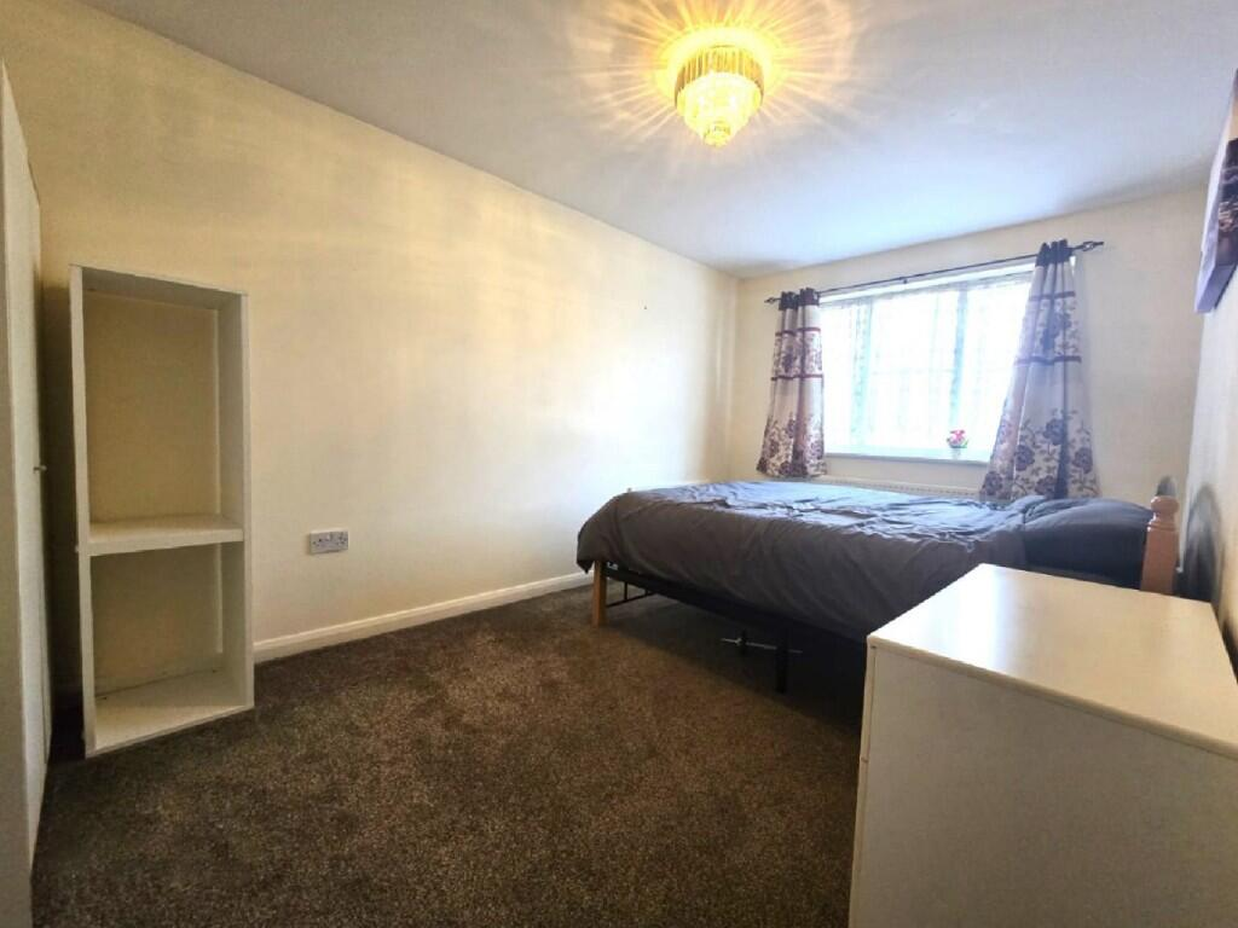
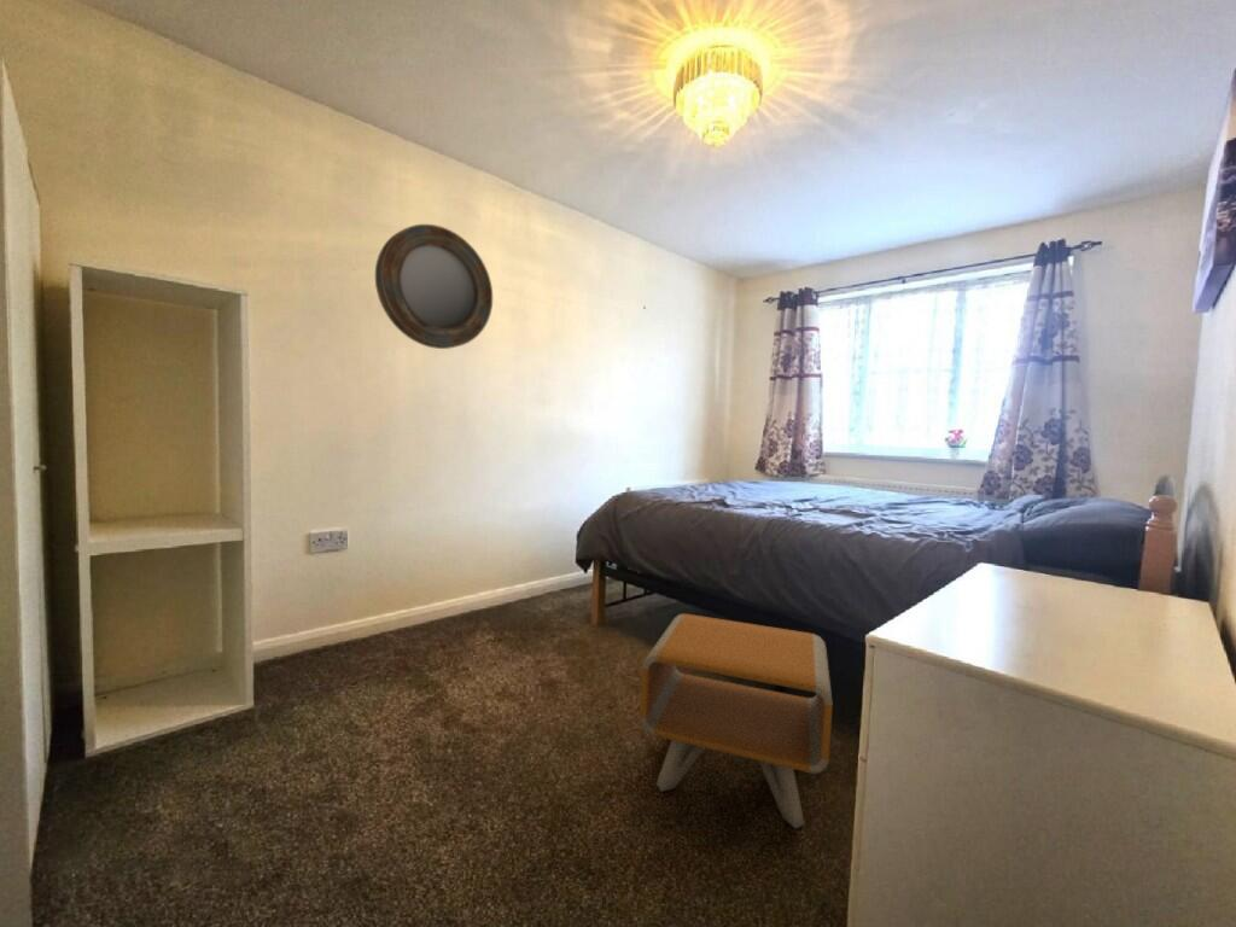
+ nightstand [639,612,834,829]
+ home mirror [374,223,494,350]
